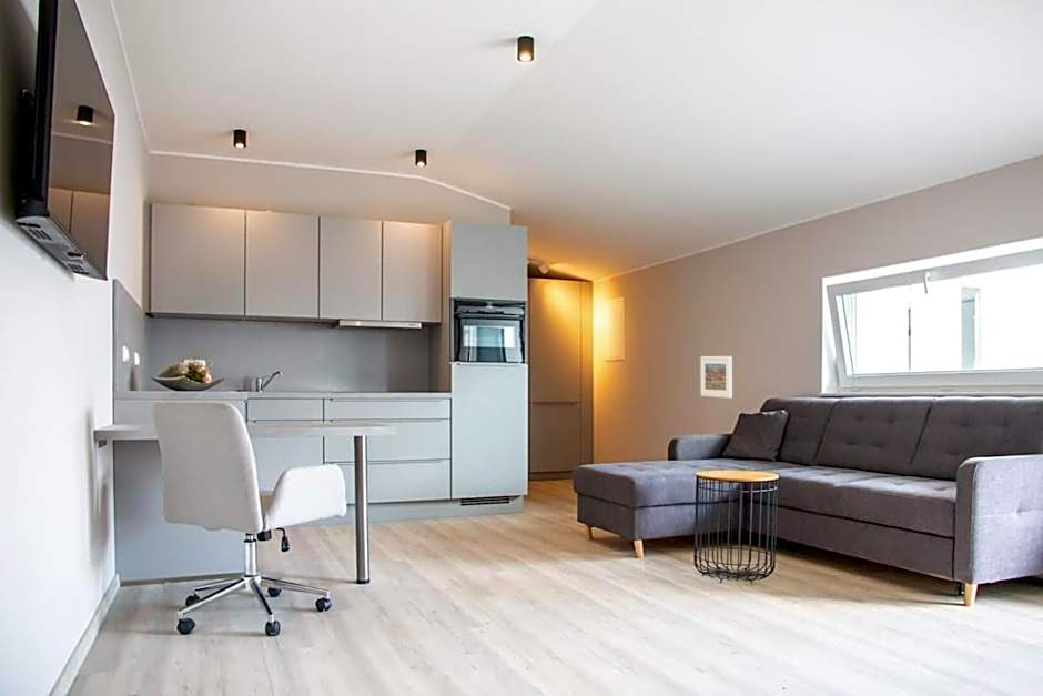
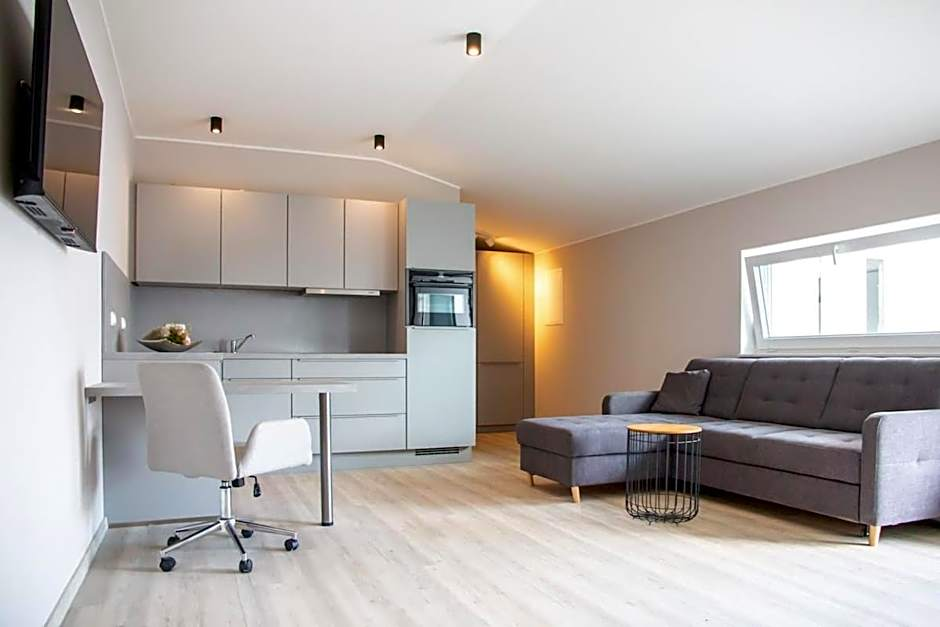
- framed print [699,355,733,400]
